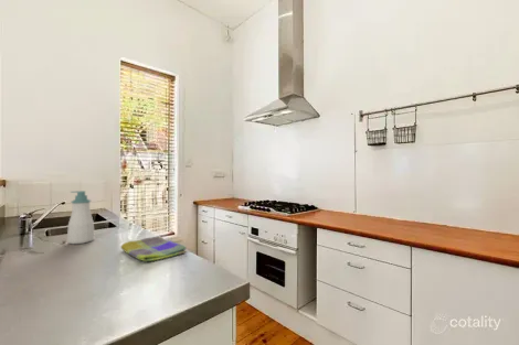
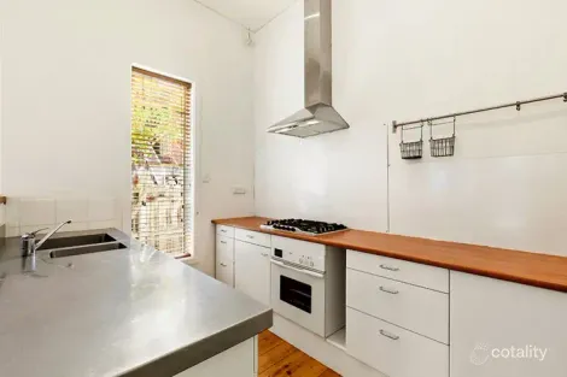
- dish towel [119,235,188,262]
- soap bottle [66,190,95,245]
